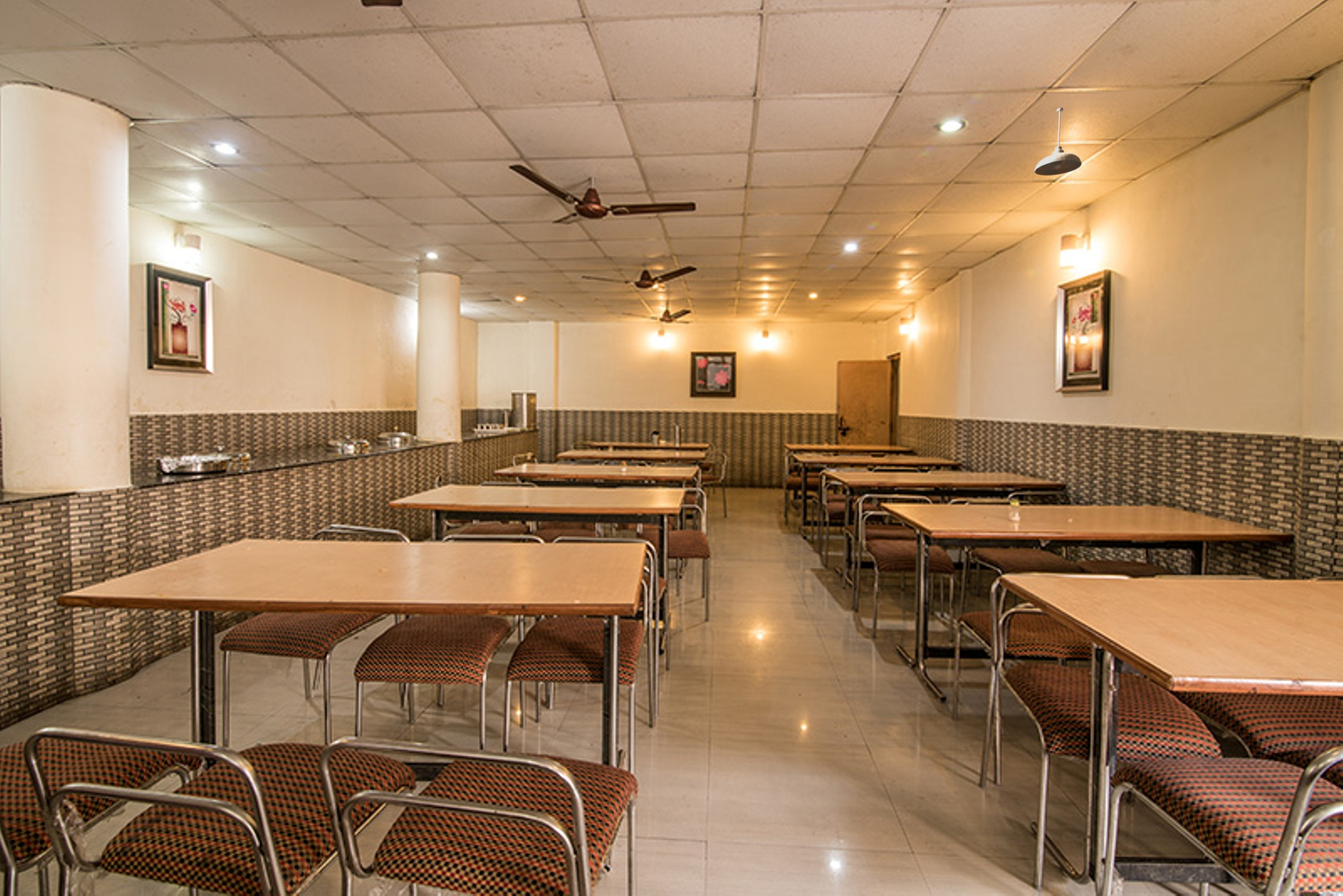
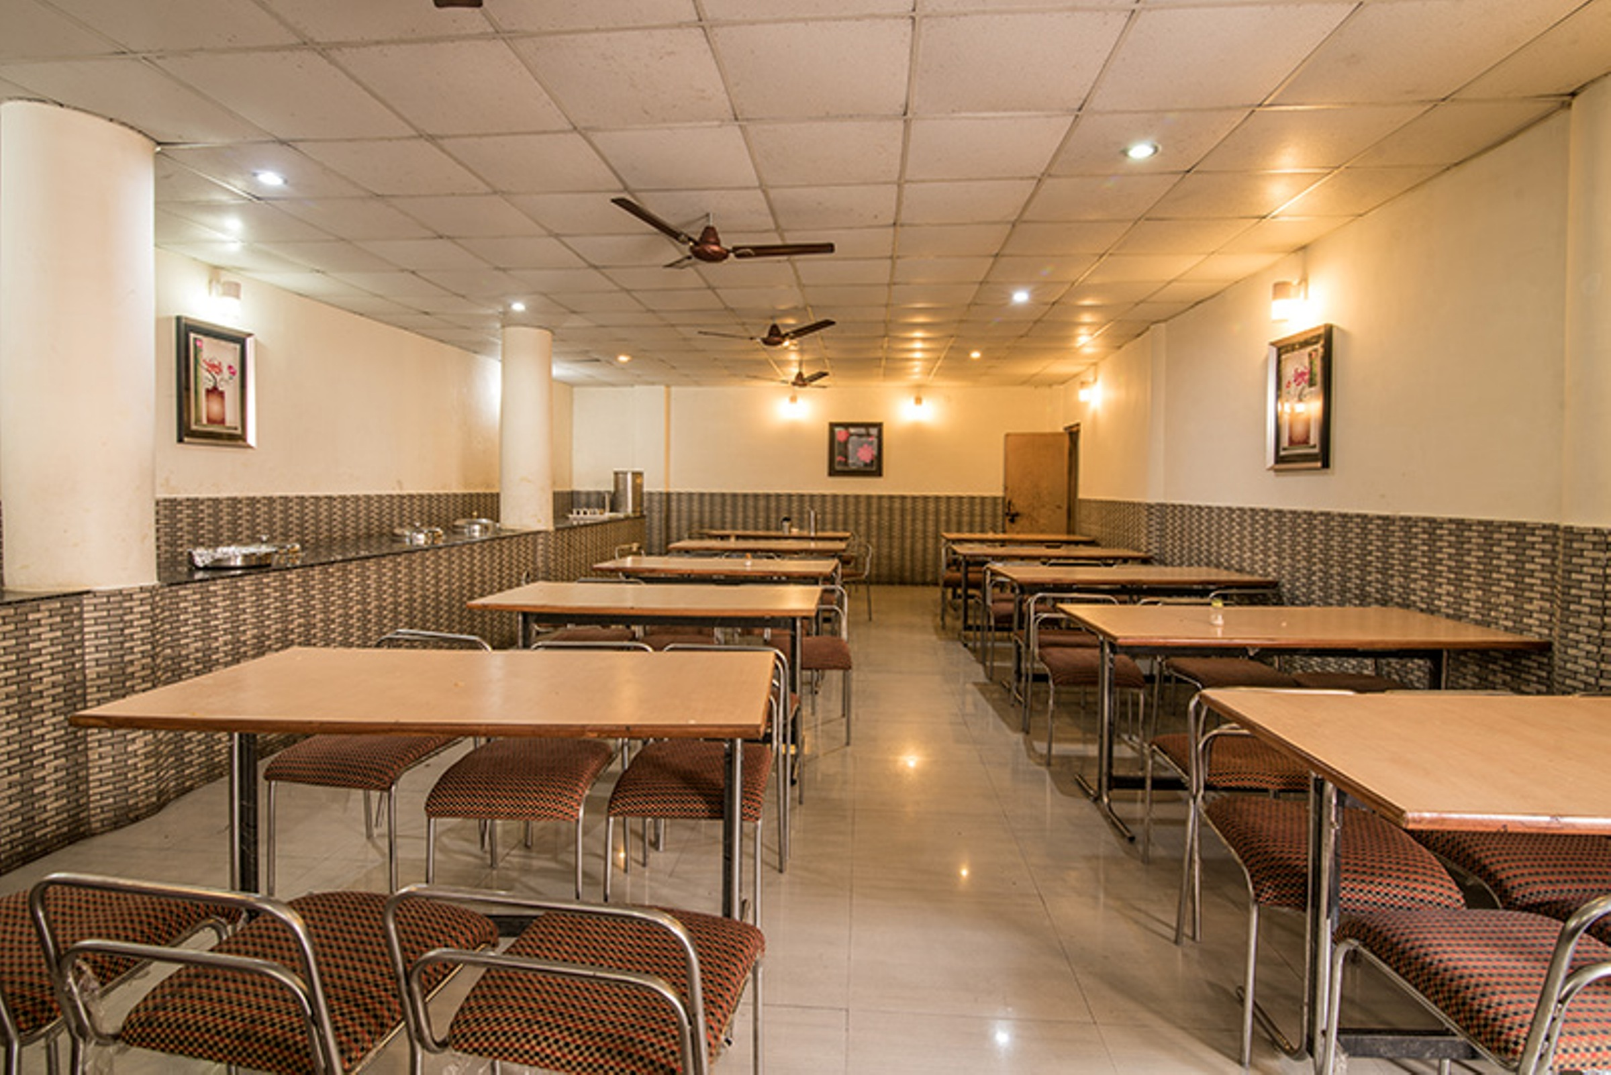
- pendant light [1034,107,1082,176]
